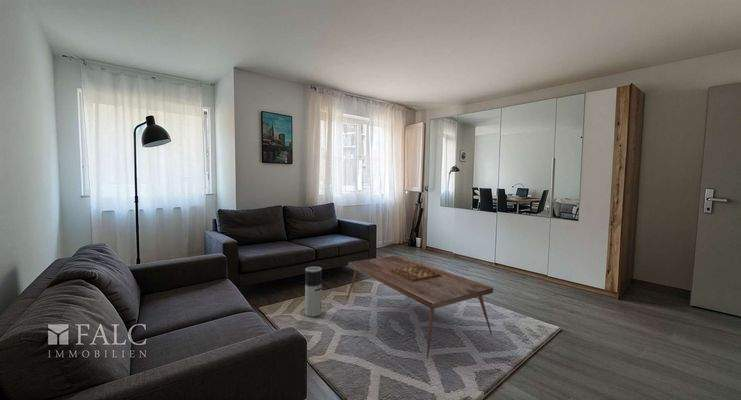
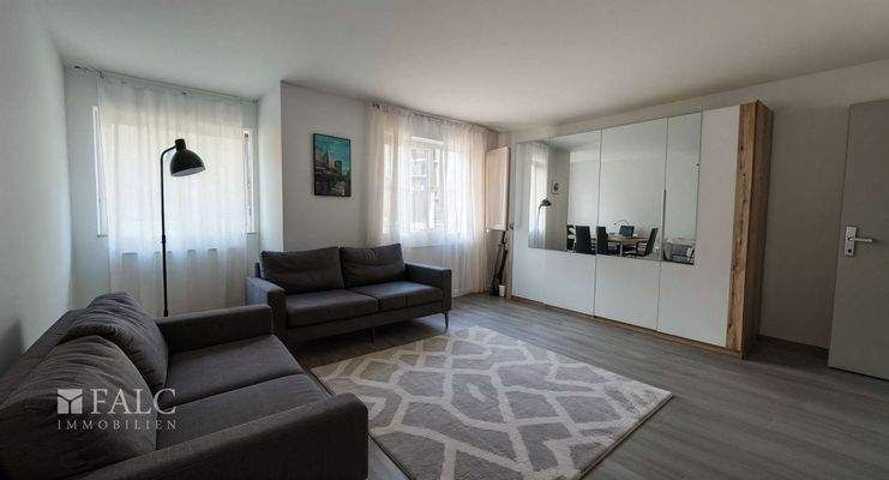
- air purifier [304,266,323,318]
- coffee table [346,254,494,360]
